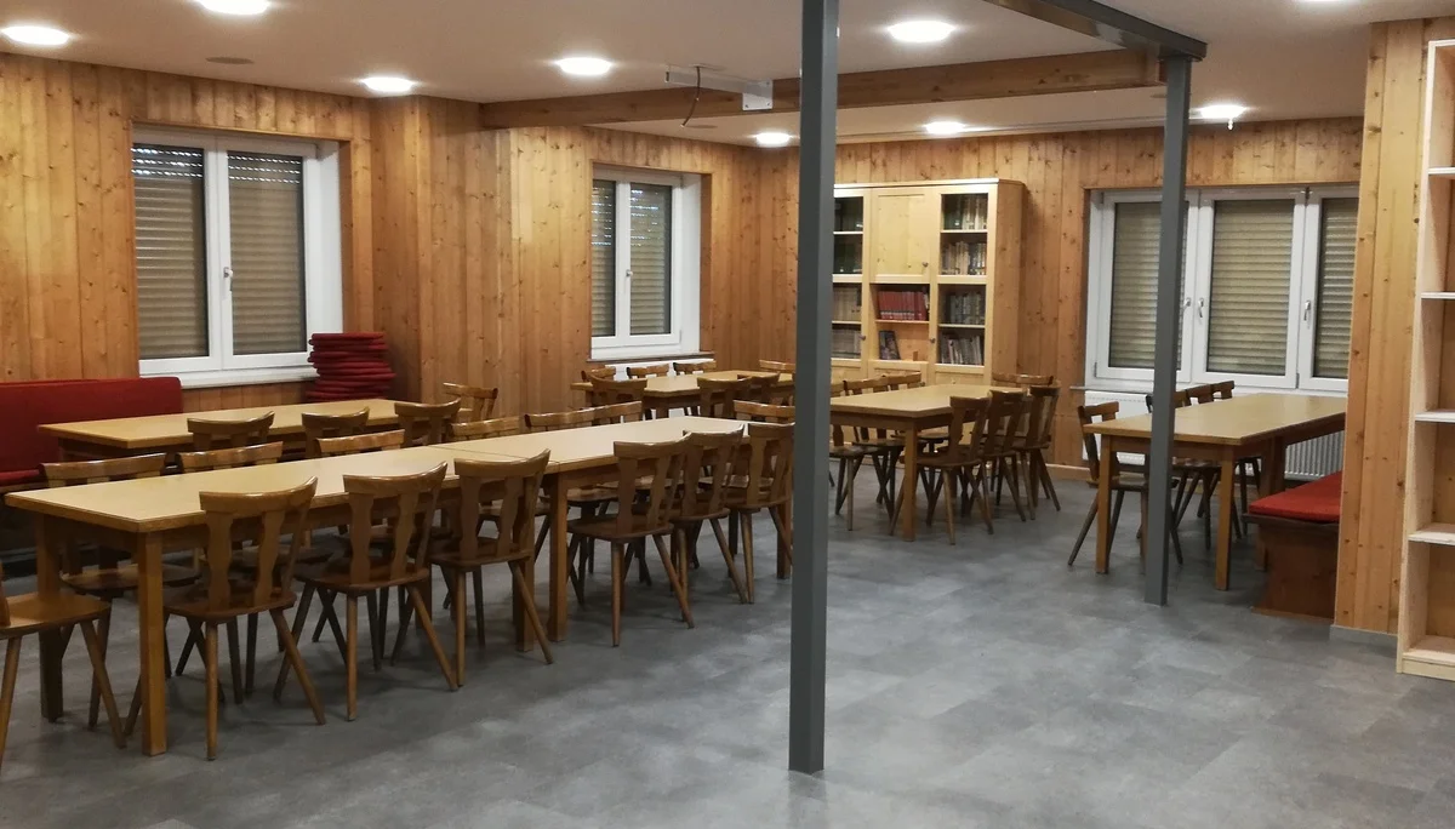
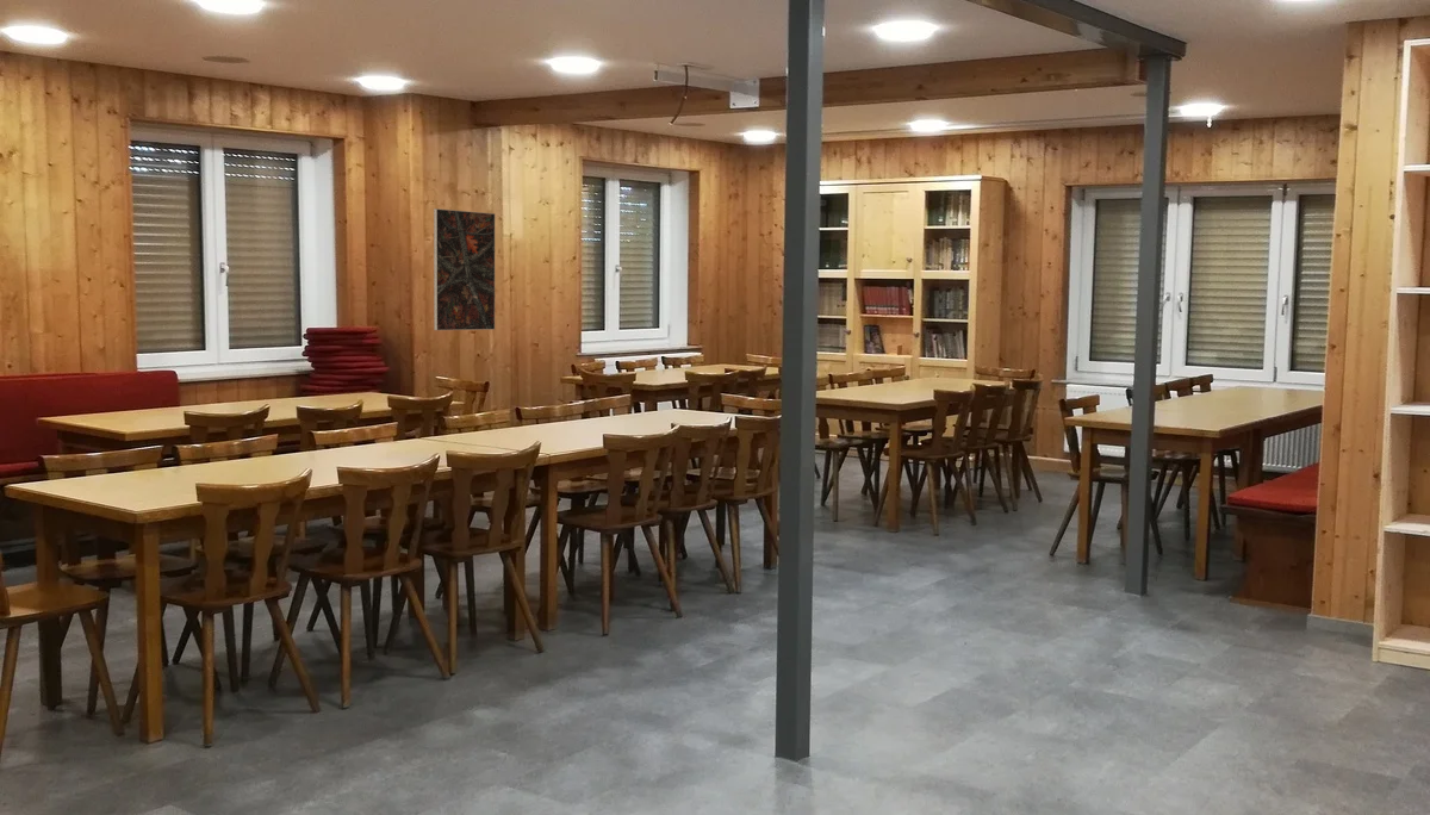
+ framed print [433,207,496,331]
